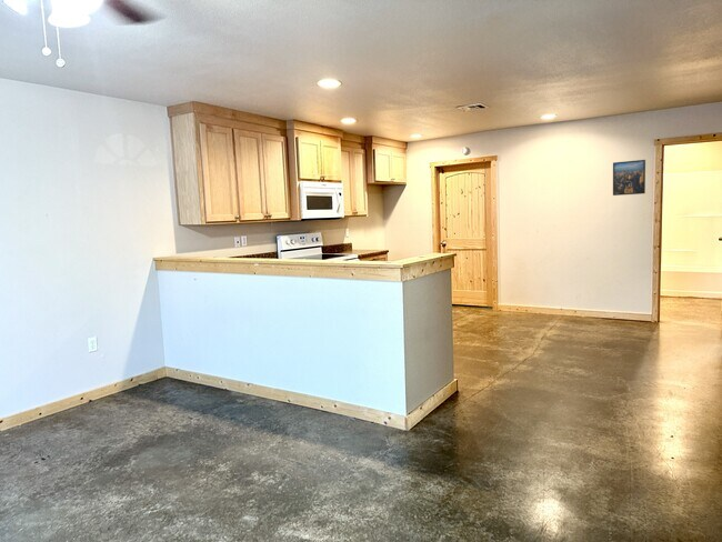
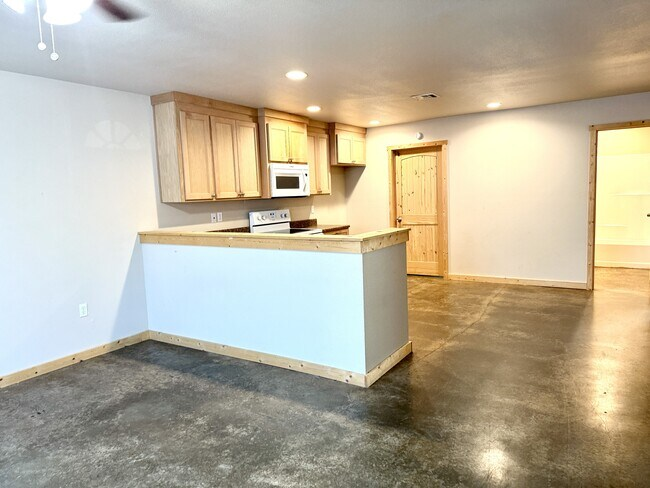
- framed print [612,159,646,197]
